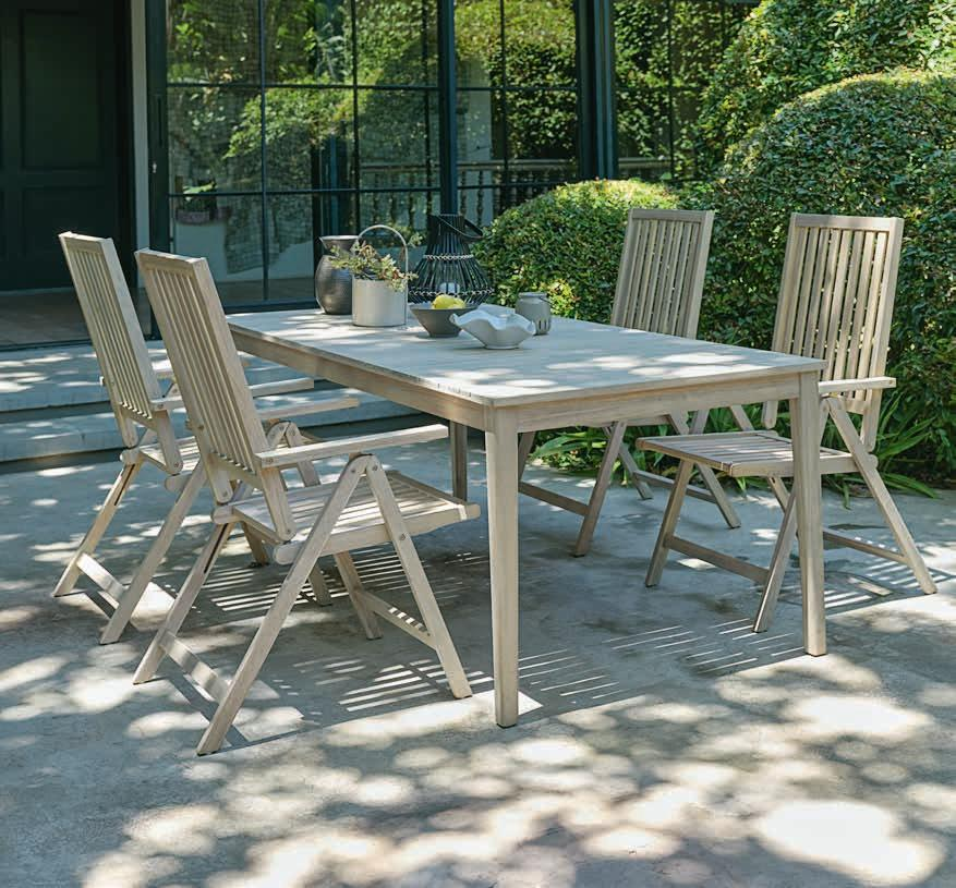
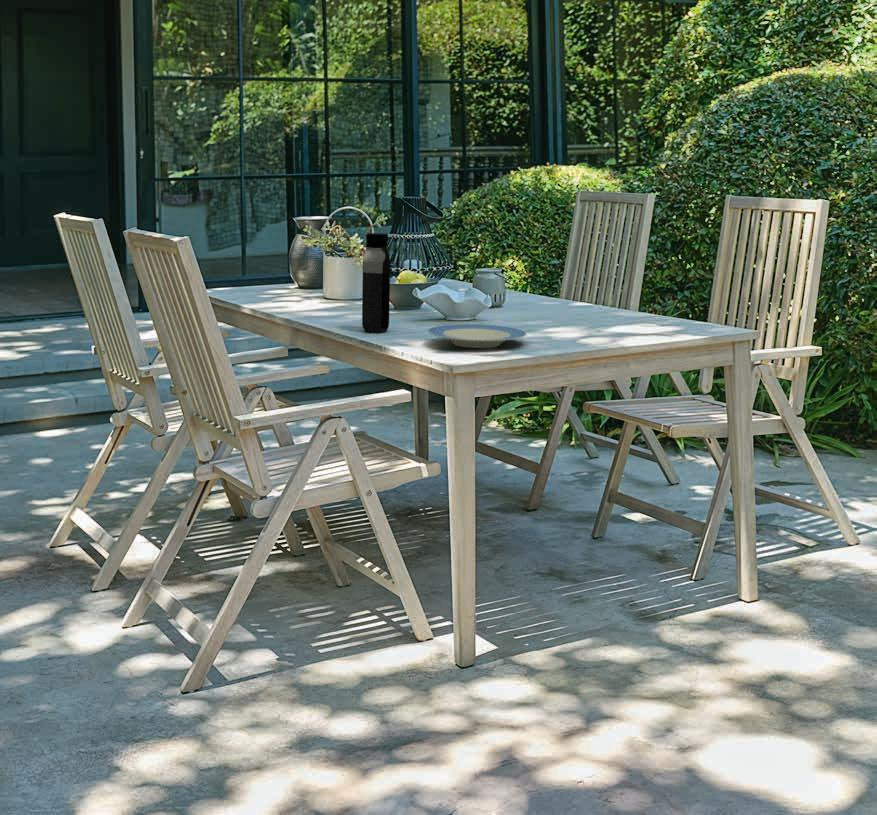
+ plate [427,323,528,349]
+ water bottle [361,232,391,334]
